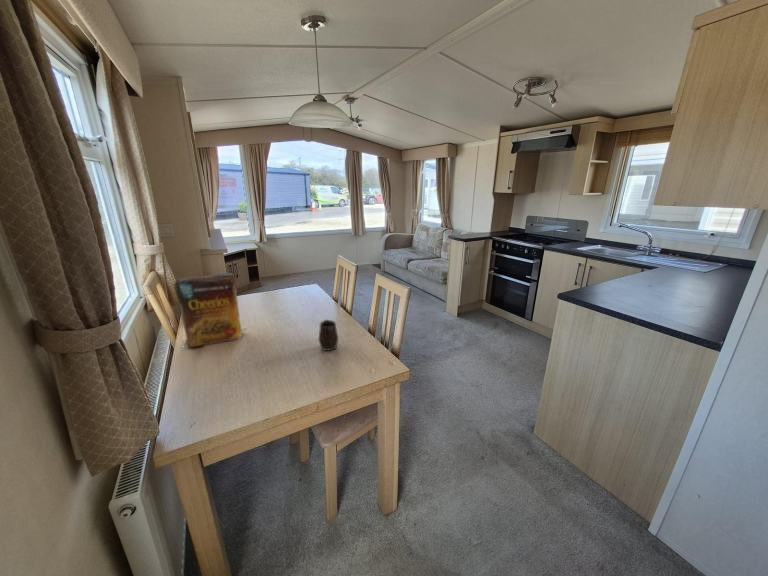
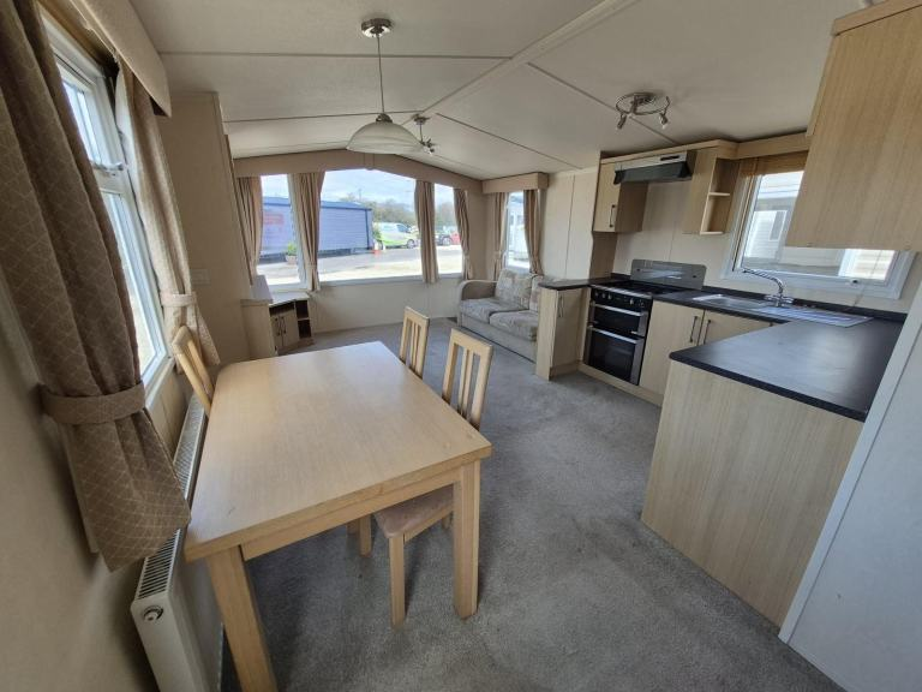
- cereal box [172,272,247,349]
- mug [318,319,339,352]
